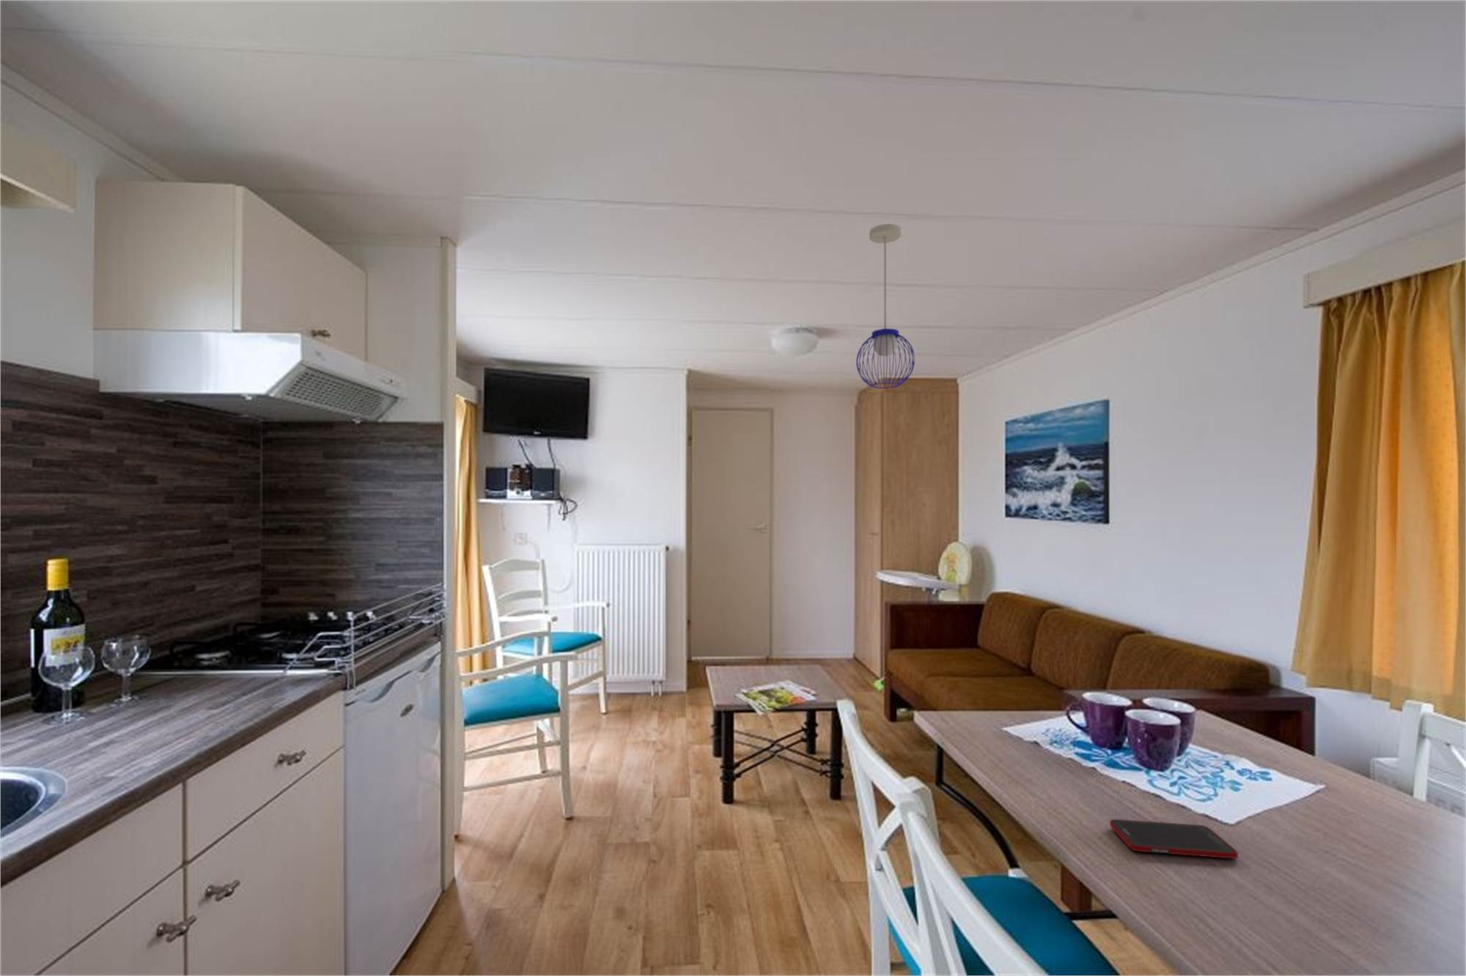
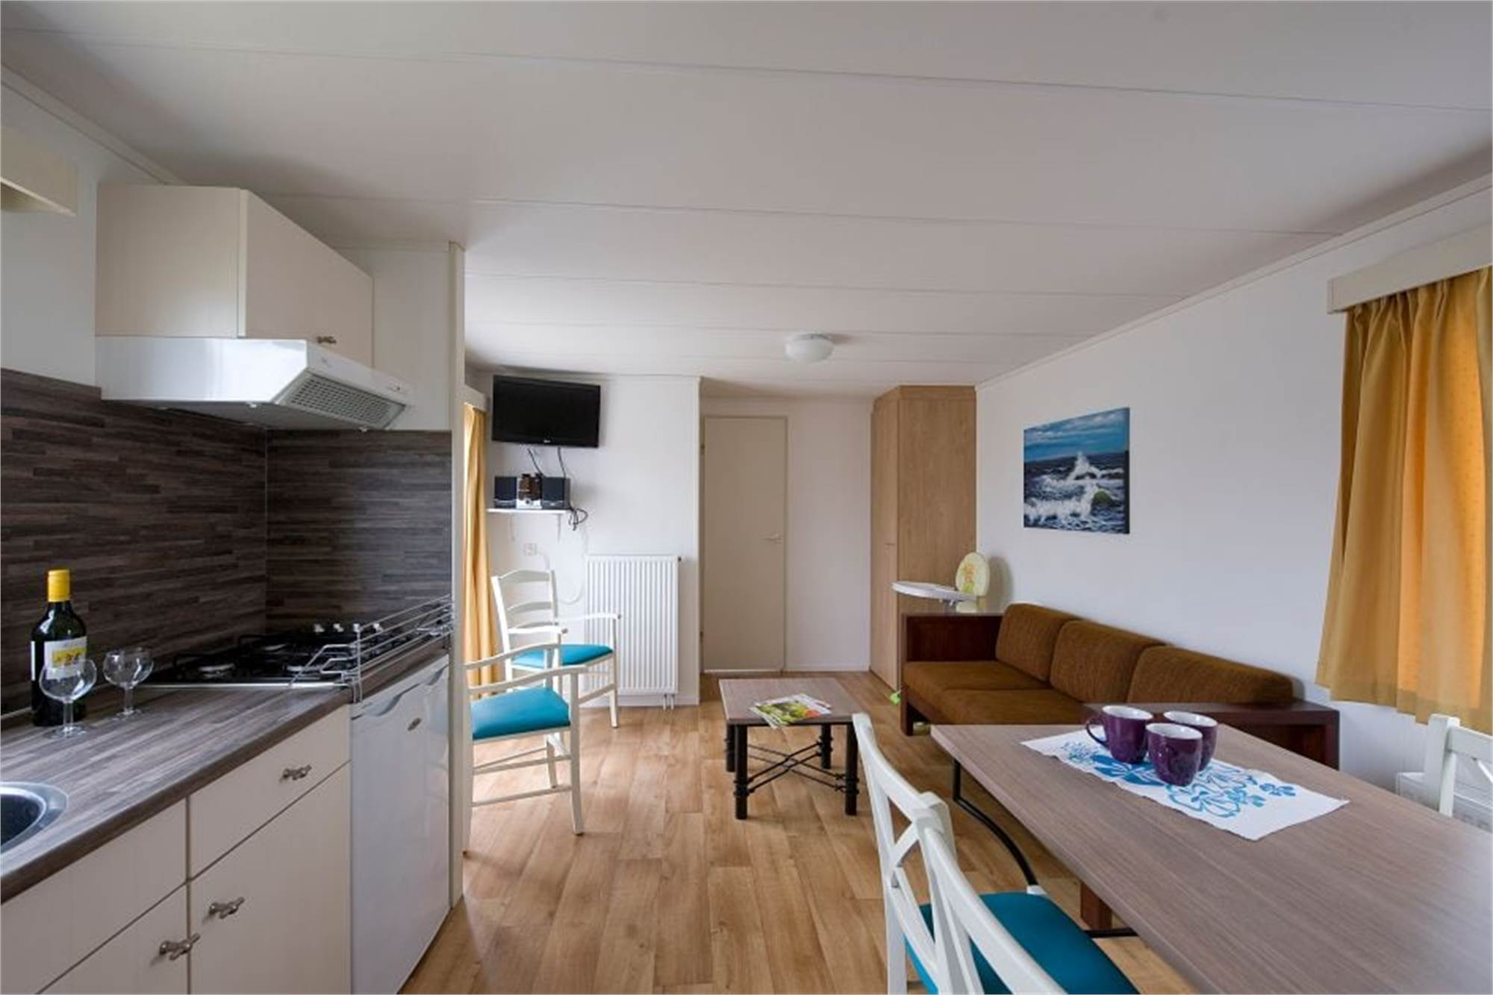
- cell phone [1108,818,1239,859]
- pendant light [856,223,916,390]
